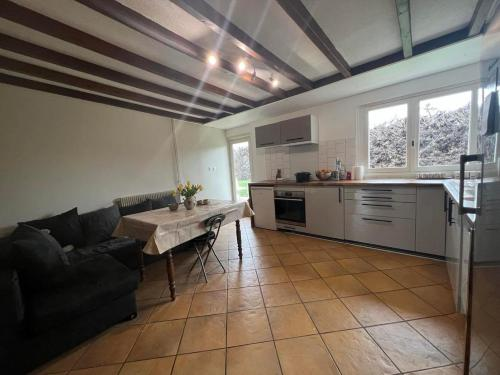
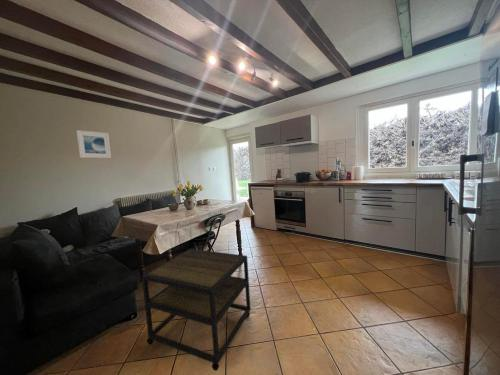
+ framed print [76,129,112,159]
+ side table [141,248,252,372]
